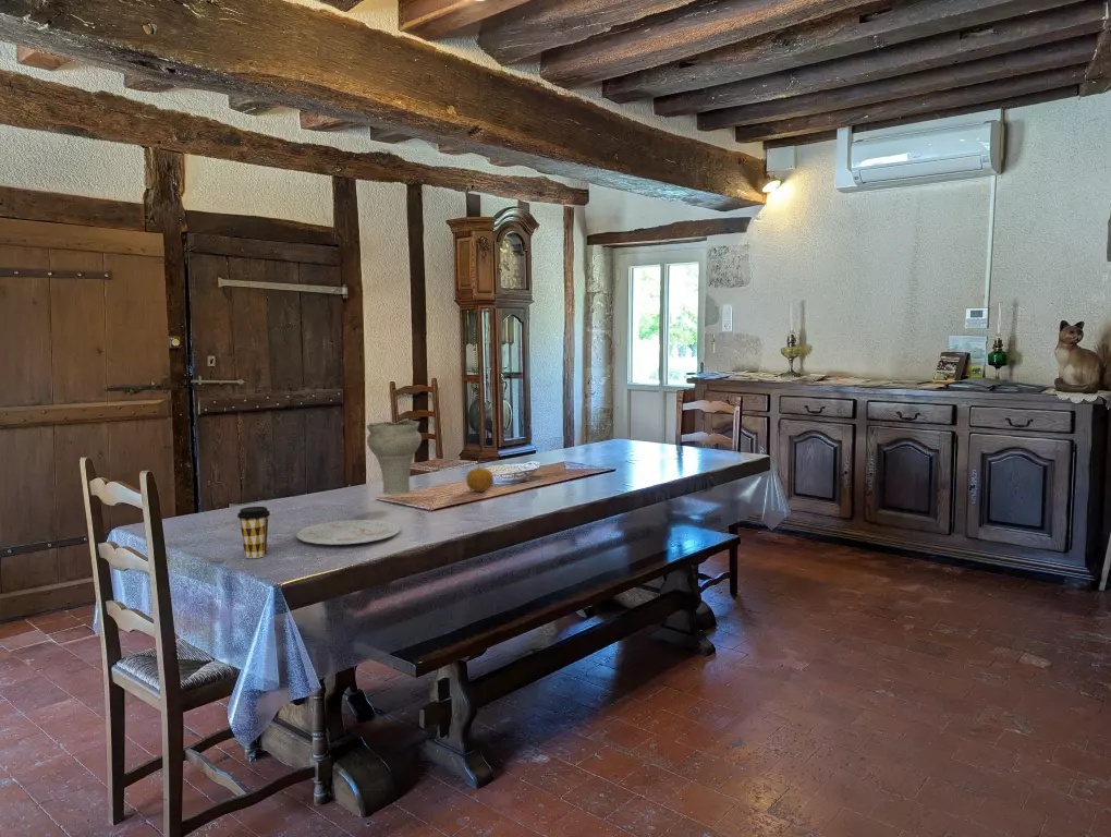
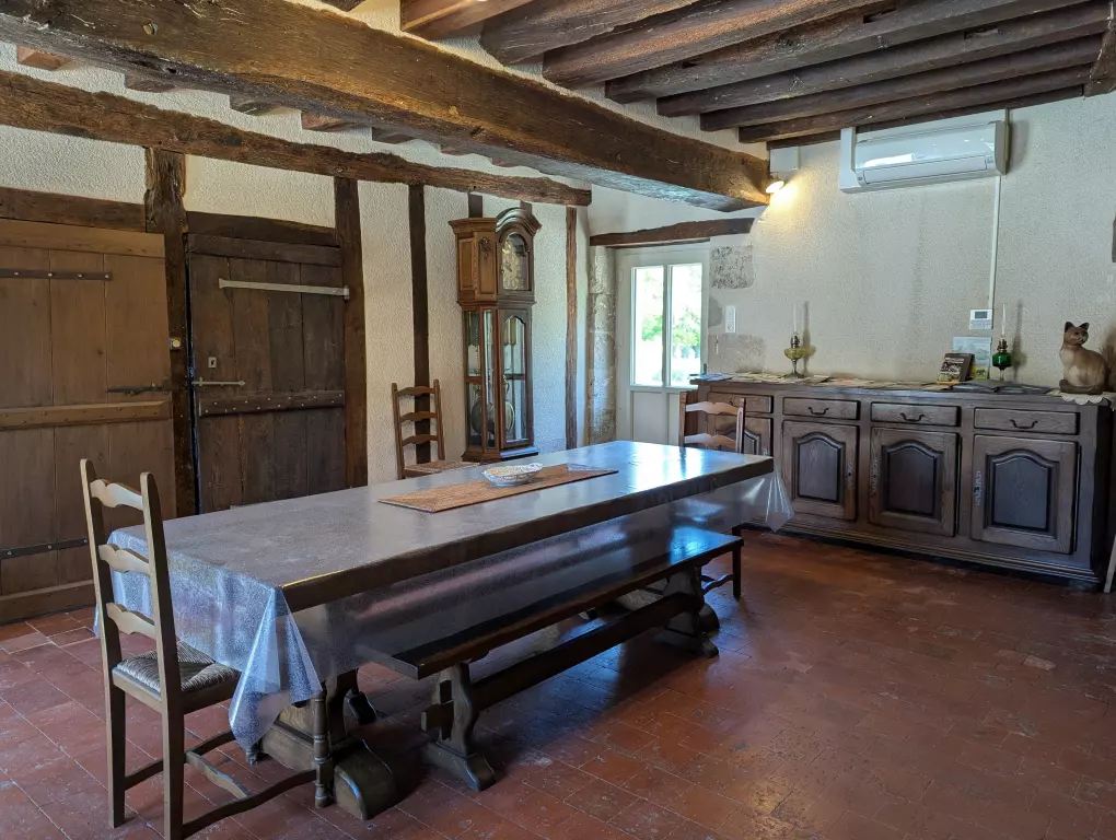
- plate [295,519,401,545]
- coffee cup [236,506,271,559]
- fruit [465,462,495,493]
- vase [365,420,423,496]
